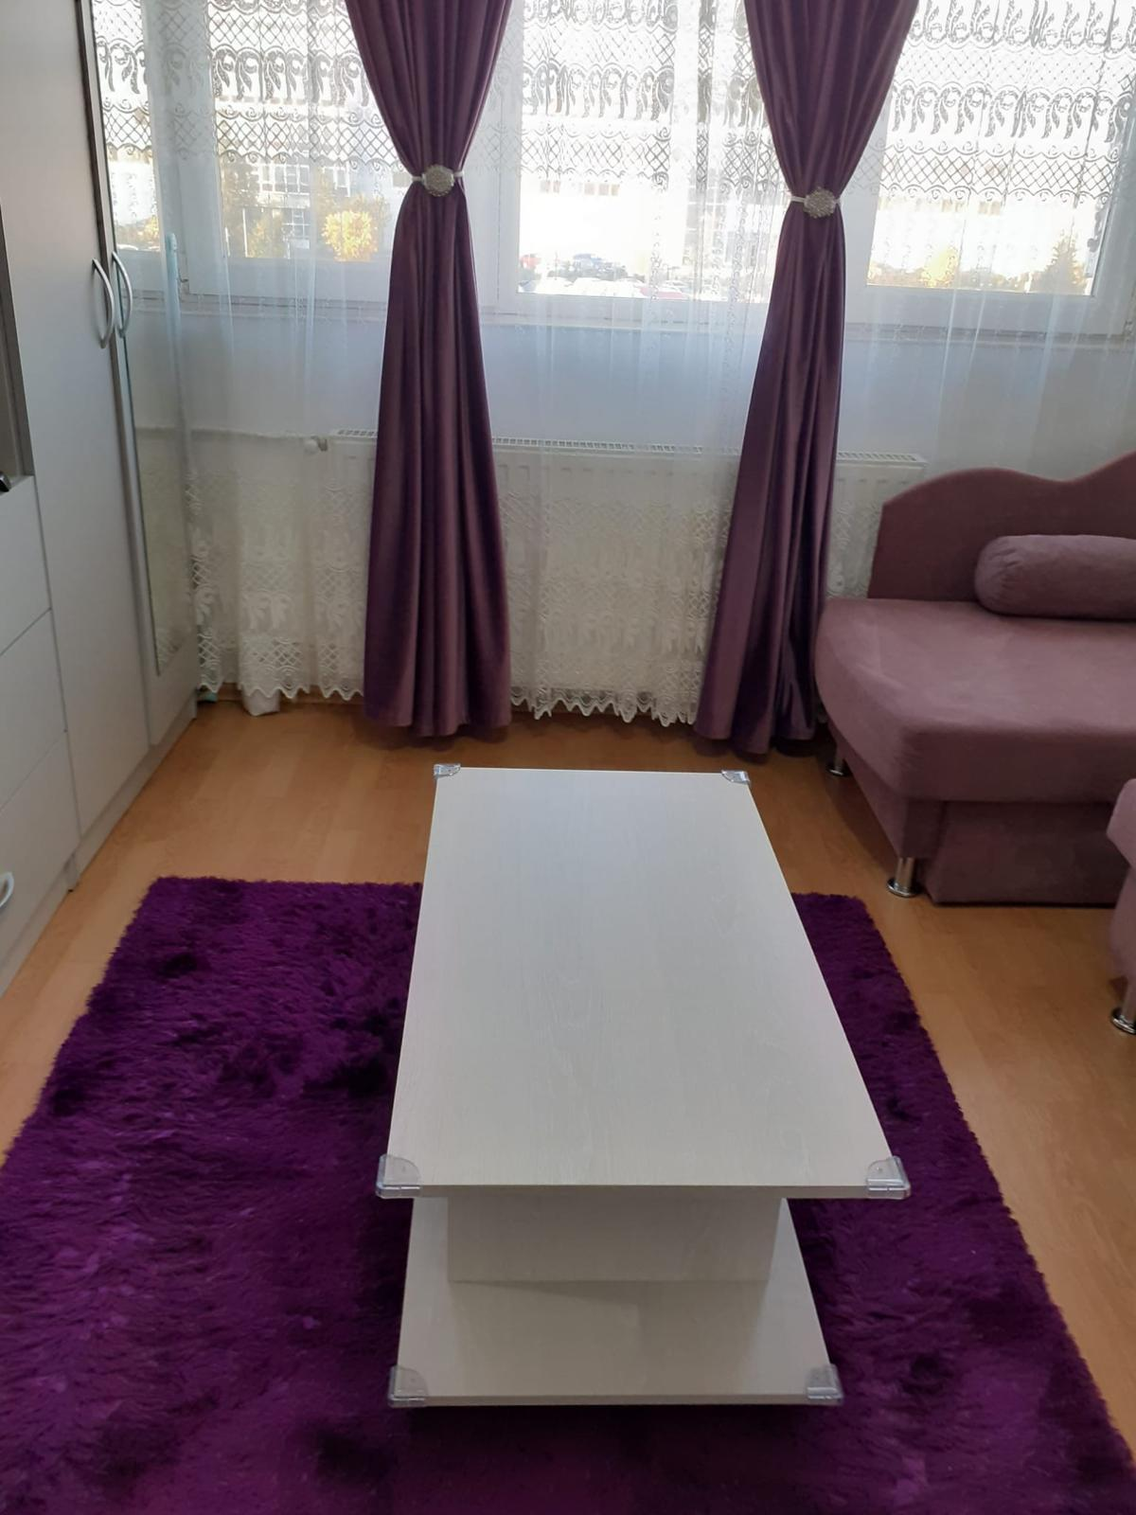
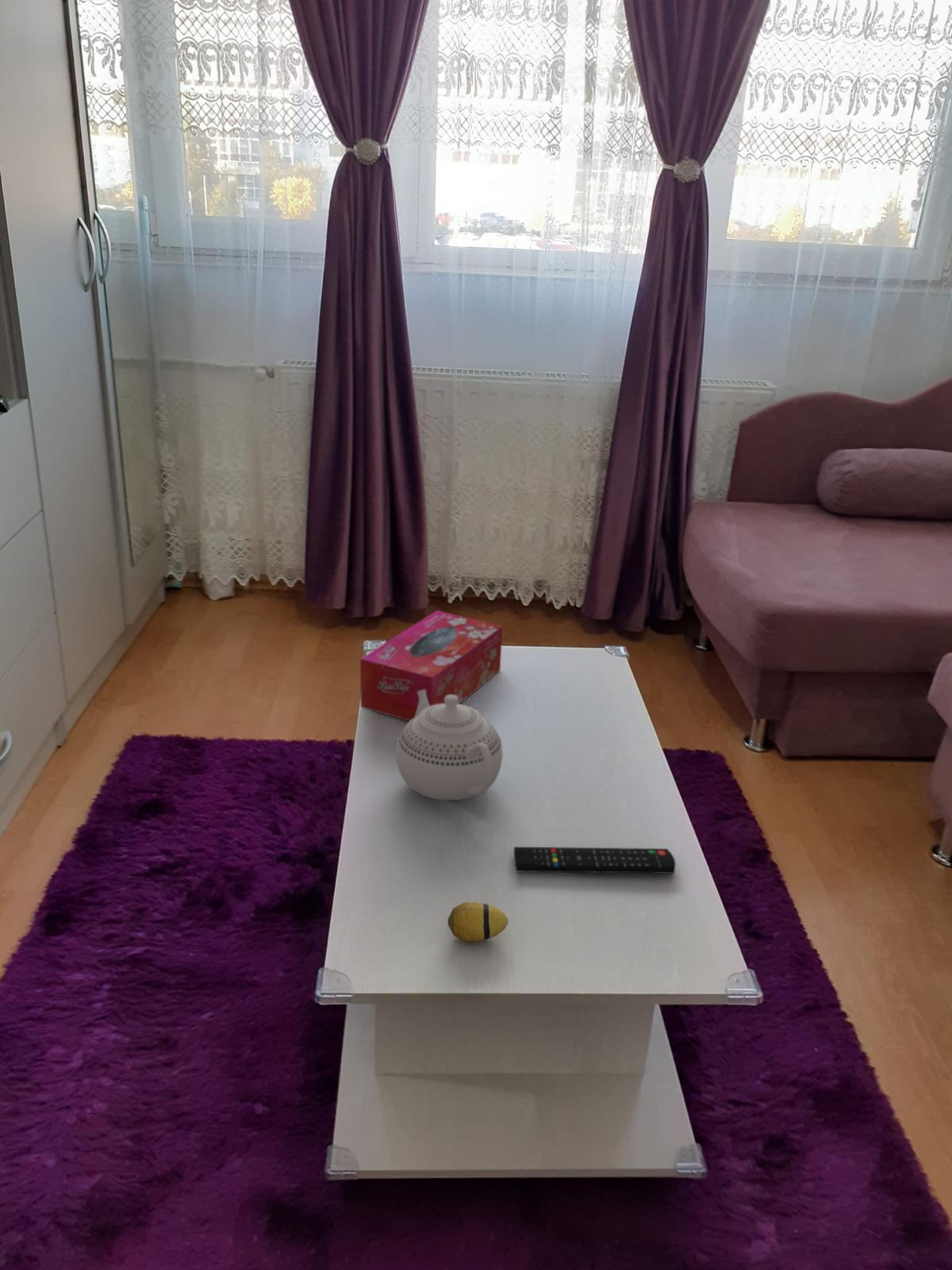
+ teapot [395,690,504,801]
+ decorative egg [447,902,509,942]
+ remote control [513,846,677,875]
+ tissue box [359,610,504,722]
